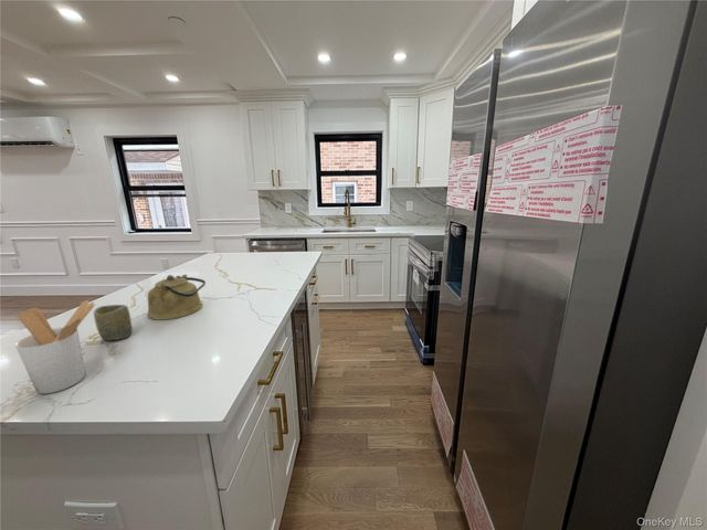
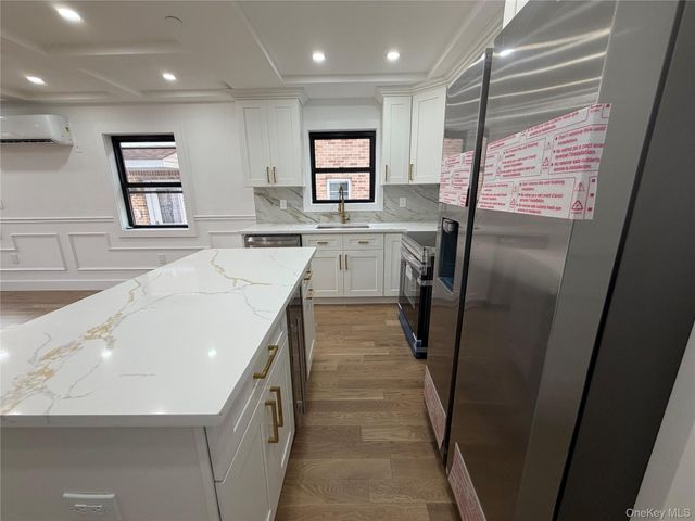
- cup [93,304,133,341]
- kettle [147,274,207,320]
- utensil holder [14,299,96,395]
